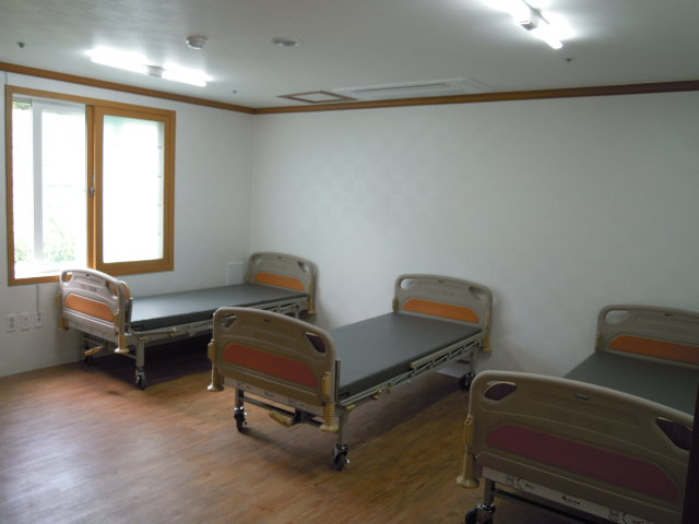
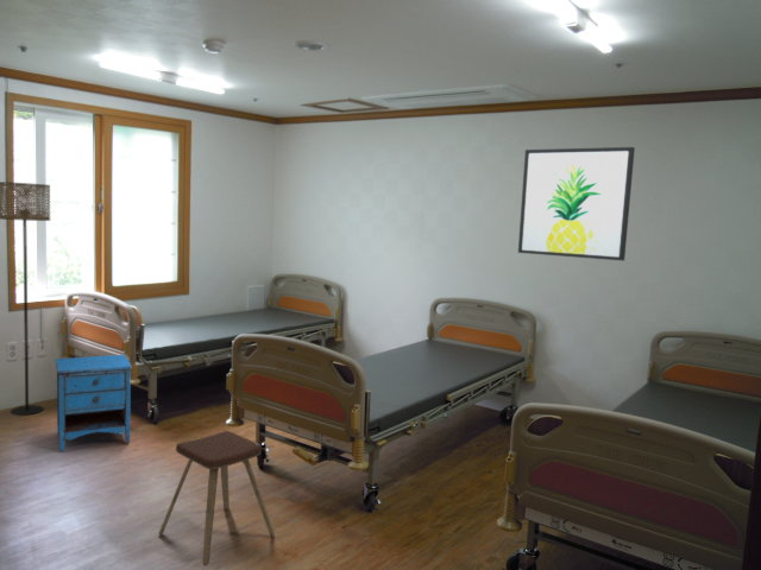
+ wall art [517,146,636,261]
+ music stool [158,430,276,568]
+ floor lamp [0,180,51,417]
+ nightstand [55,354,133,452]
